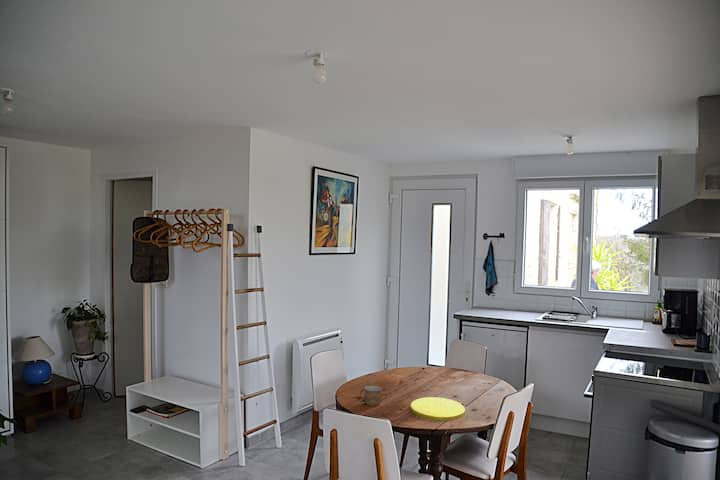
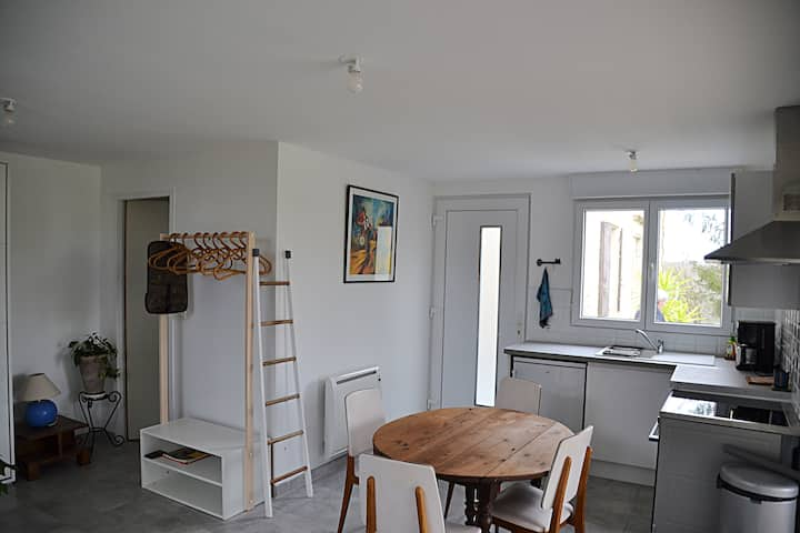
- plate [409,396,466,421]
- mug [359,385,383,407]
